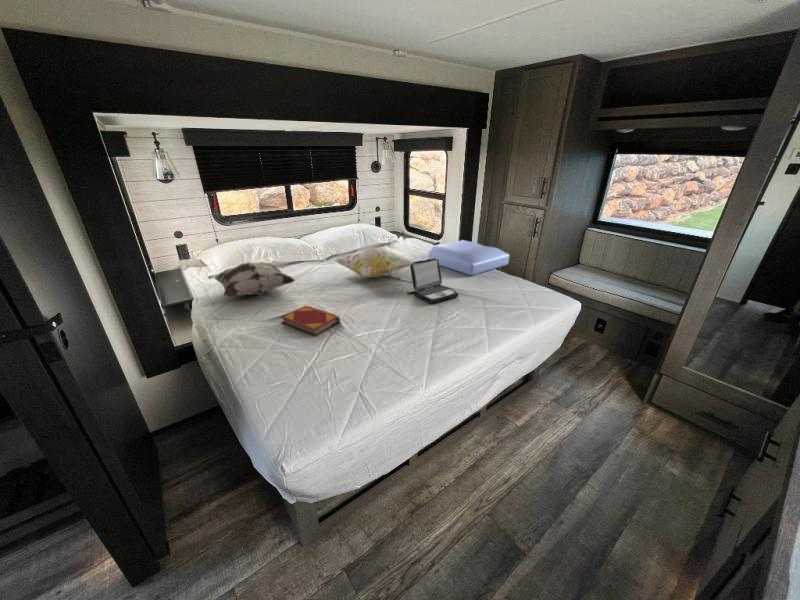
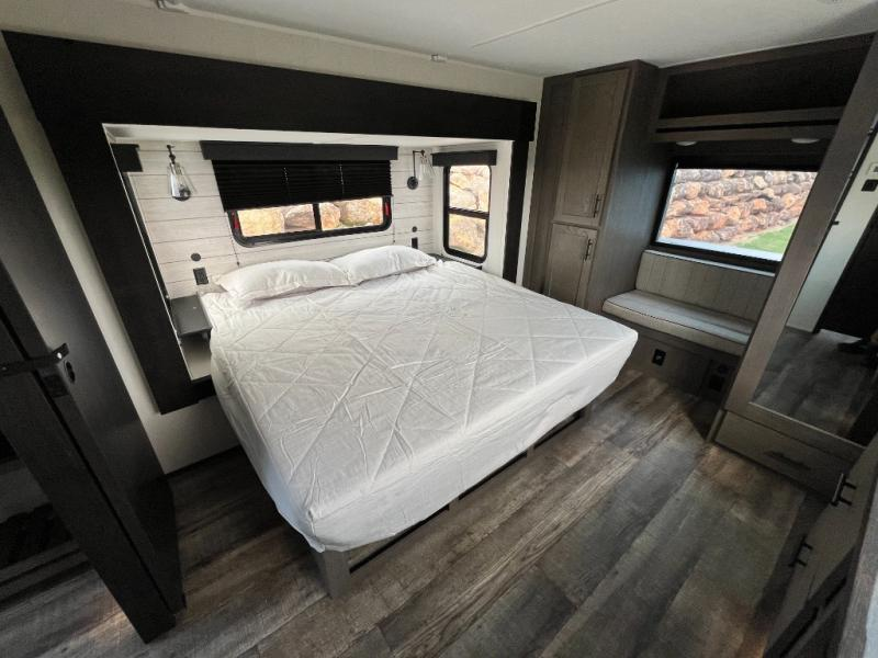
- decorative pillow [207,261,296,297]
- cushion [427,239,510,277]
- decorative pillow [334,246,412,279]
- laptop [406,258,459,305]
- hardback book [279,305,341,337]
